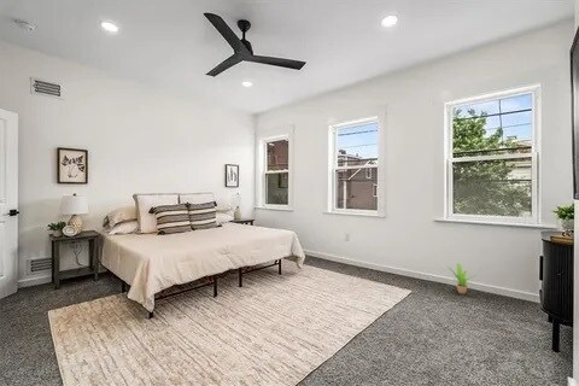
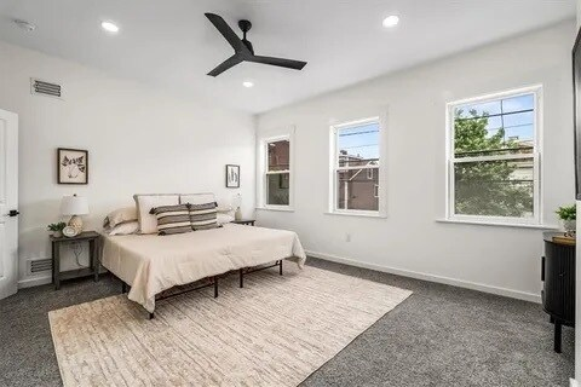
- potted plant [446,262,476,294]
